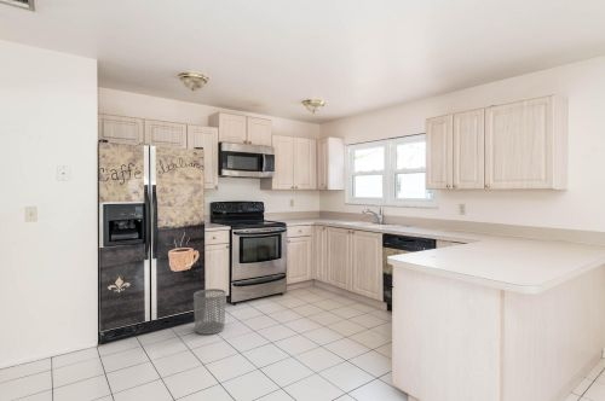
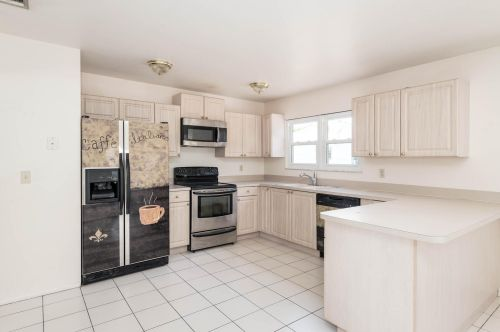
- waste bin [192,287,227,336]
